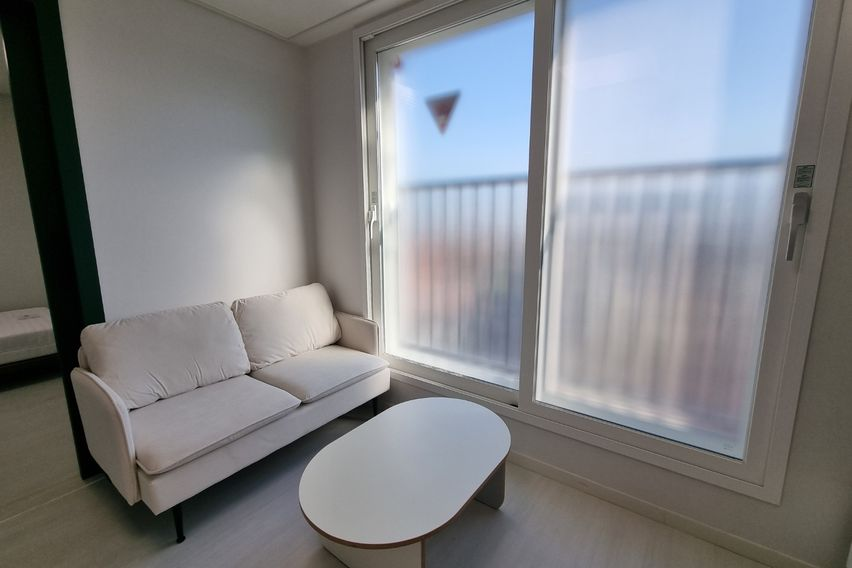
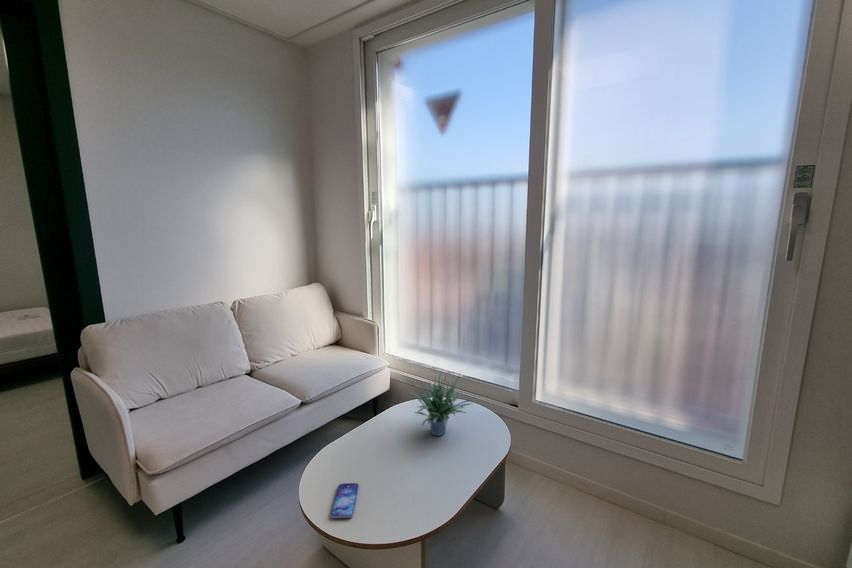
+ smartphone [330,482,360,519]
+ potted plant [406,369,475,437]
